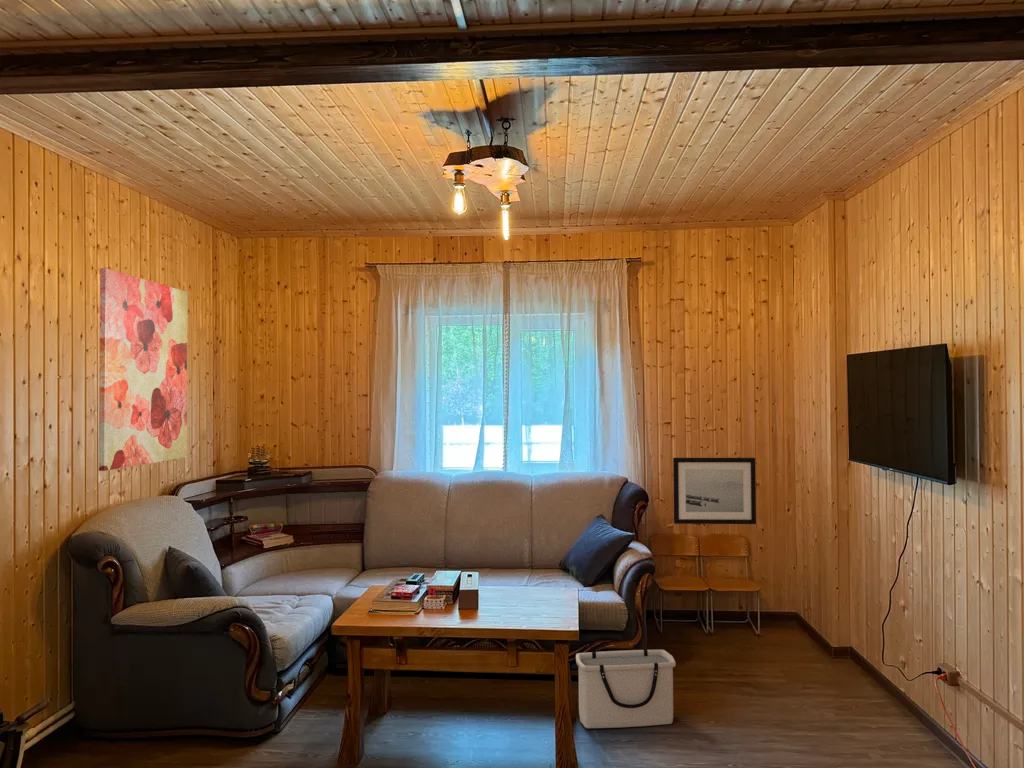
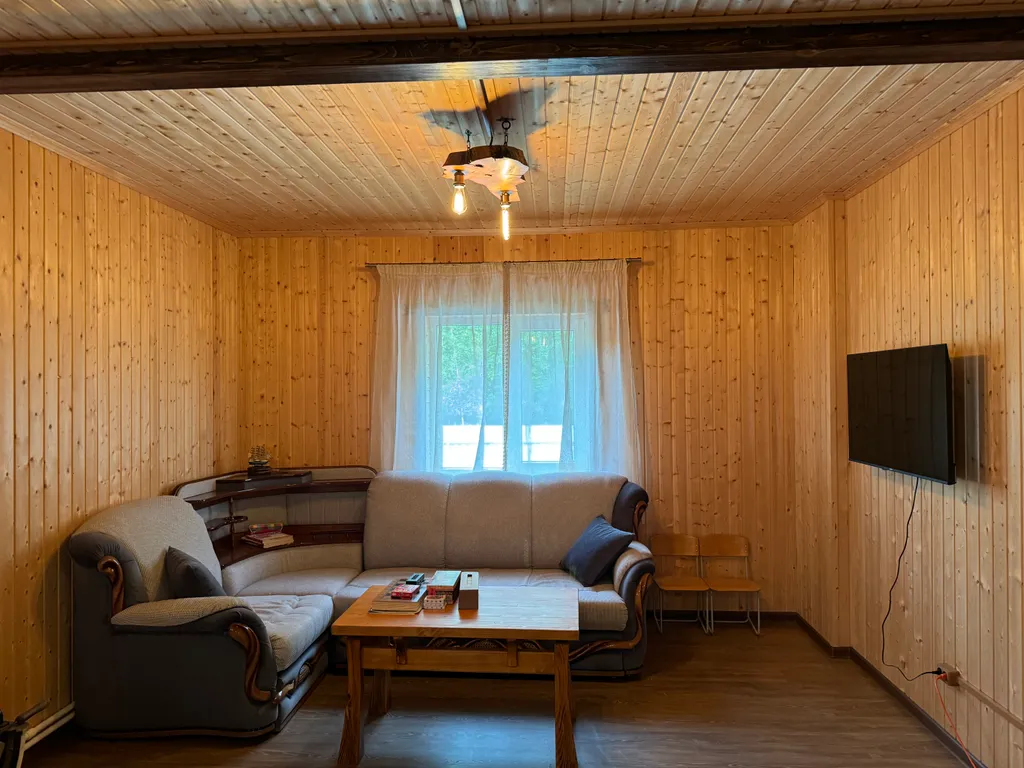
- storage bin [575,649,677,729]
- wall art [98,267,188,472]
- wall art [672,457,757,525]
